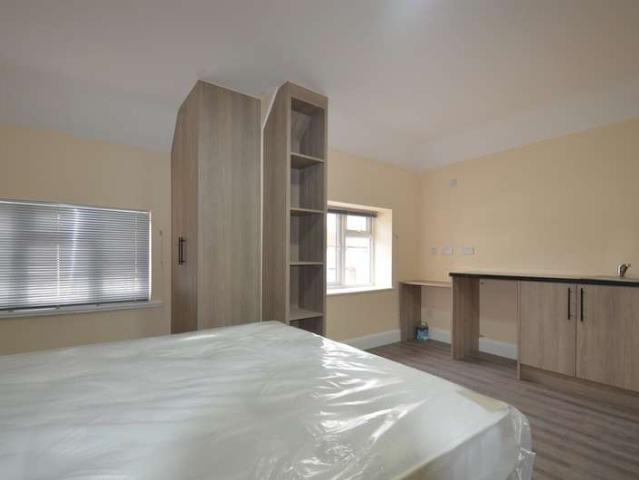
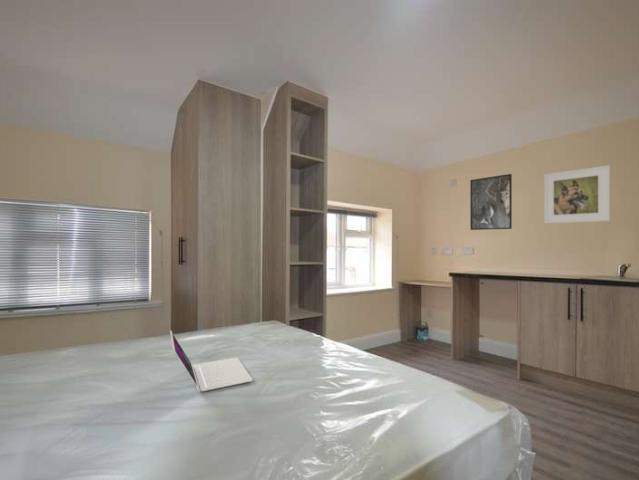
+ laptop [169,329,254,393]
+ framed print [543,164,611,224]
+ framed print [469,173,513,231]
